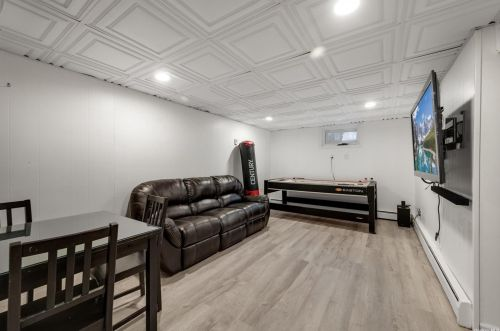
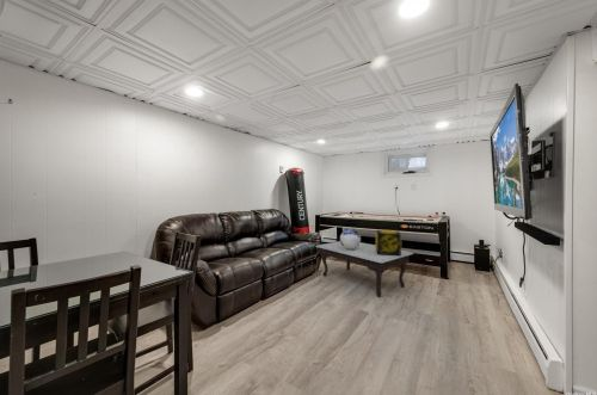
+ coffee table [314,240,414,298]
+ decorative cube [375,229,402,255]
+ decorative globe [339,228,362,249]
